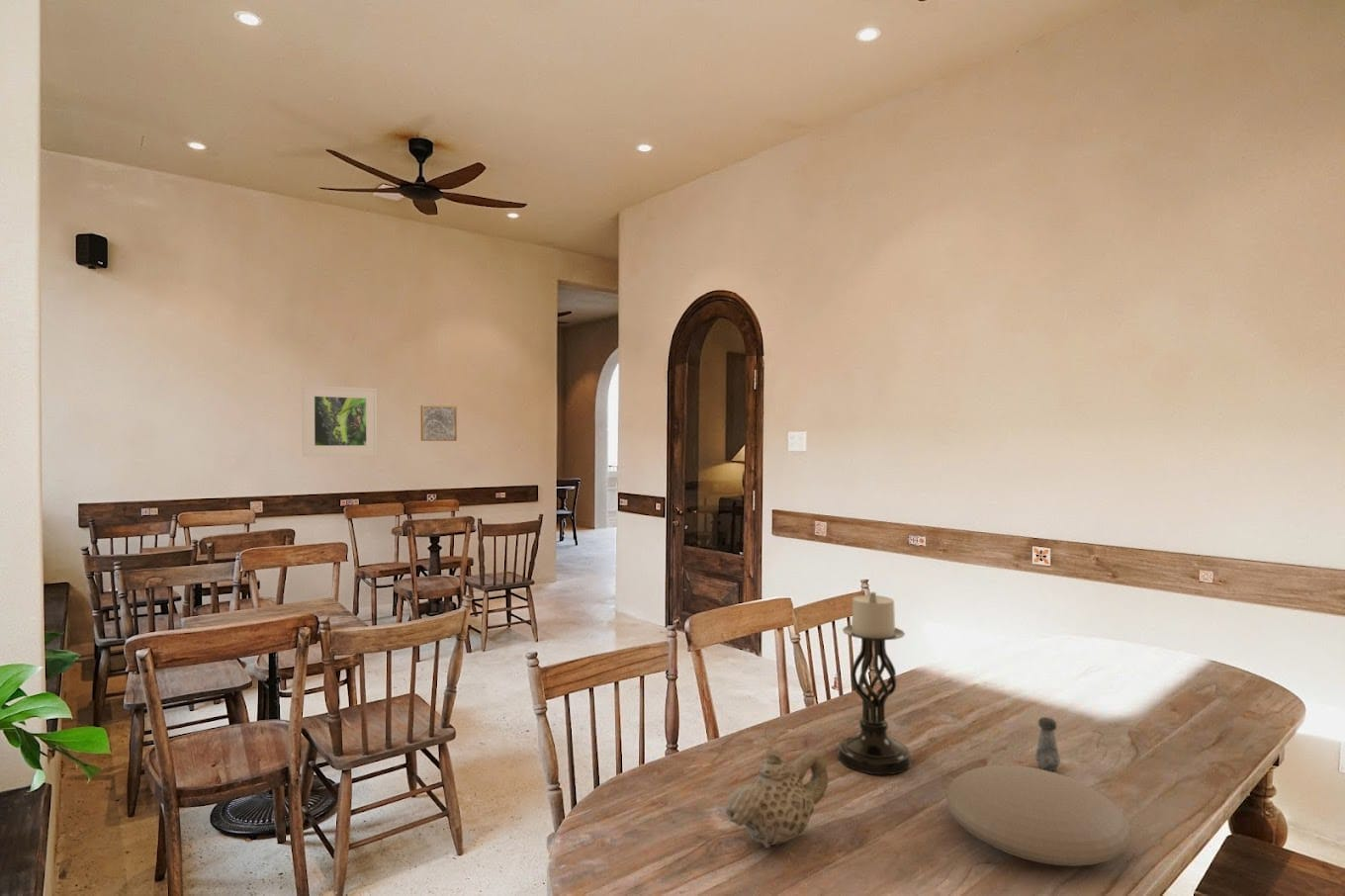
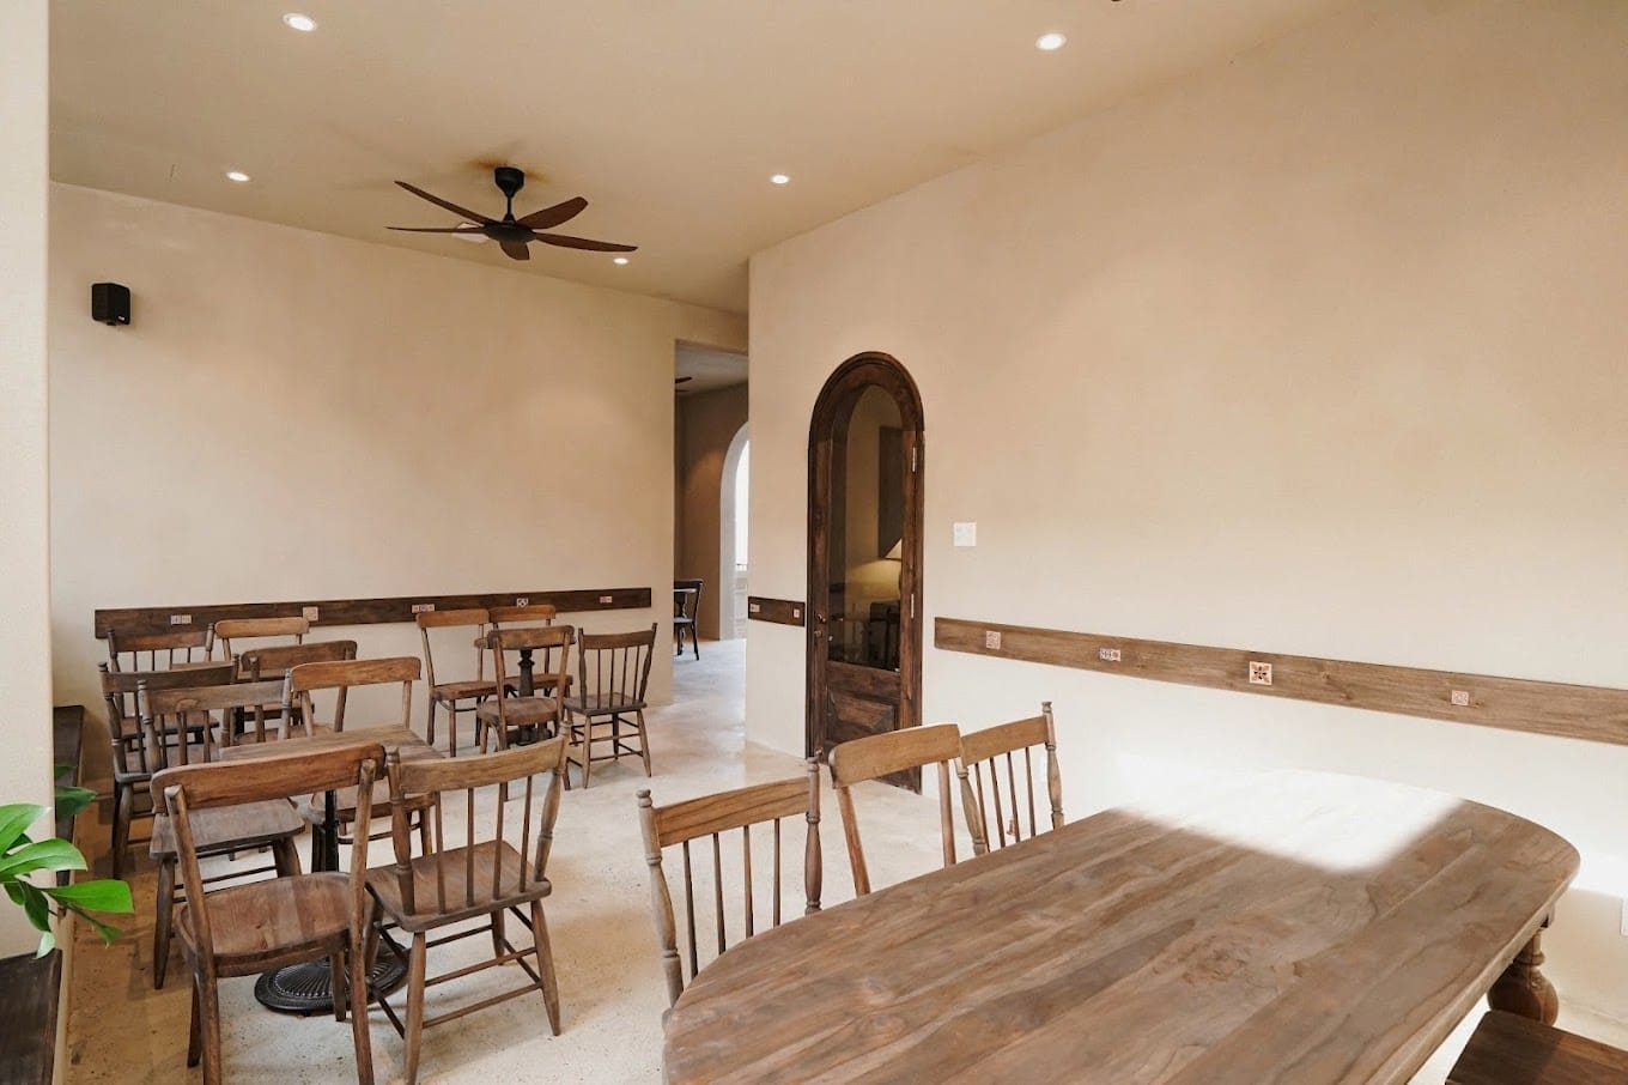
- salt shaker [1034,716,1061,771]
- plate [944,764,1132,867]
- candle holder [837,591,913,775]
- wall art [419,404,458,442]
- teapot [725,748,829,849]
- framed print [302,384,378,458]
